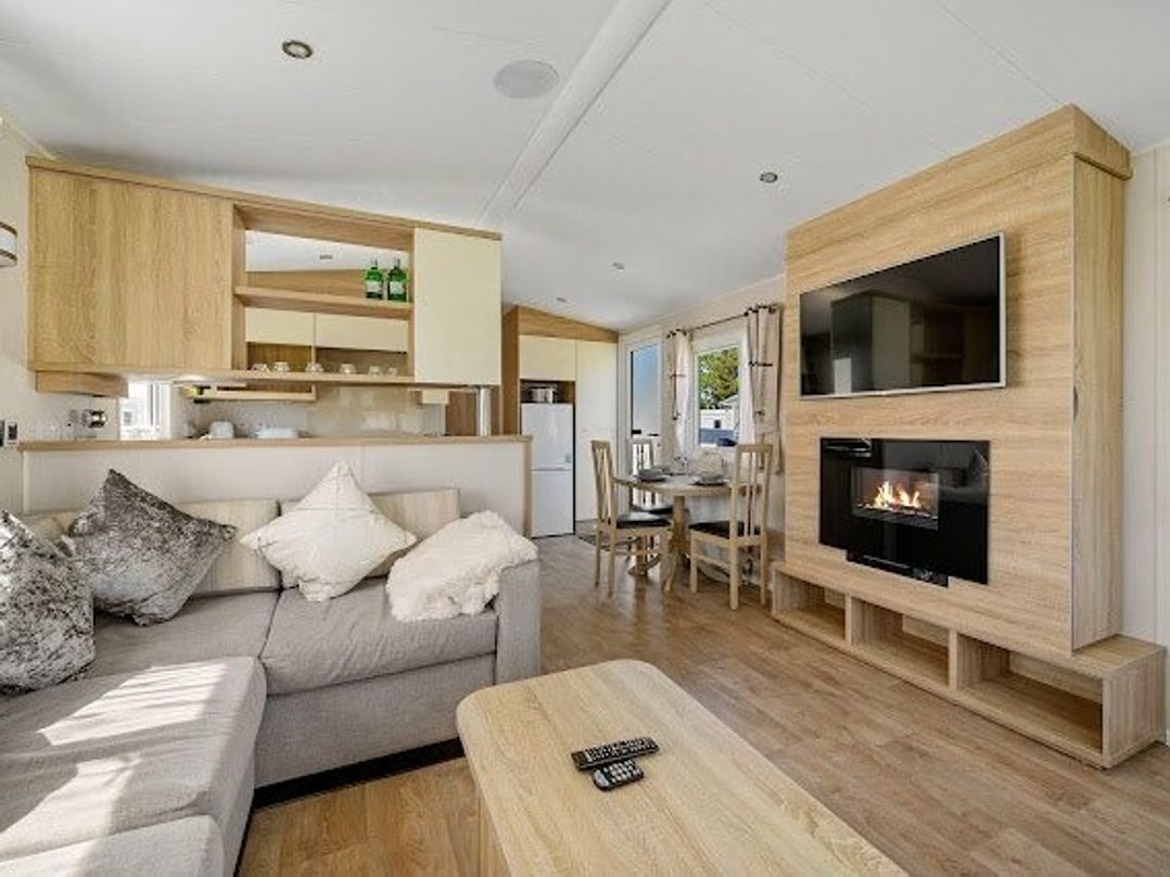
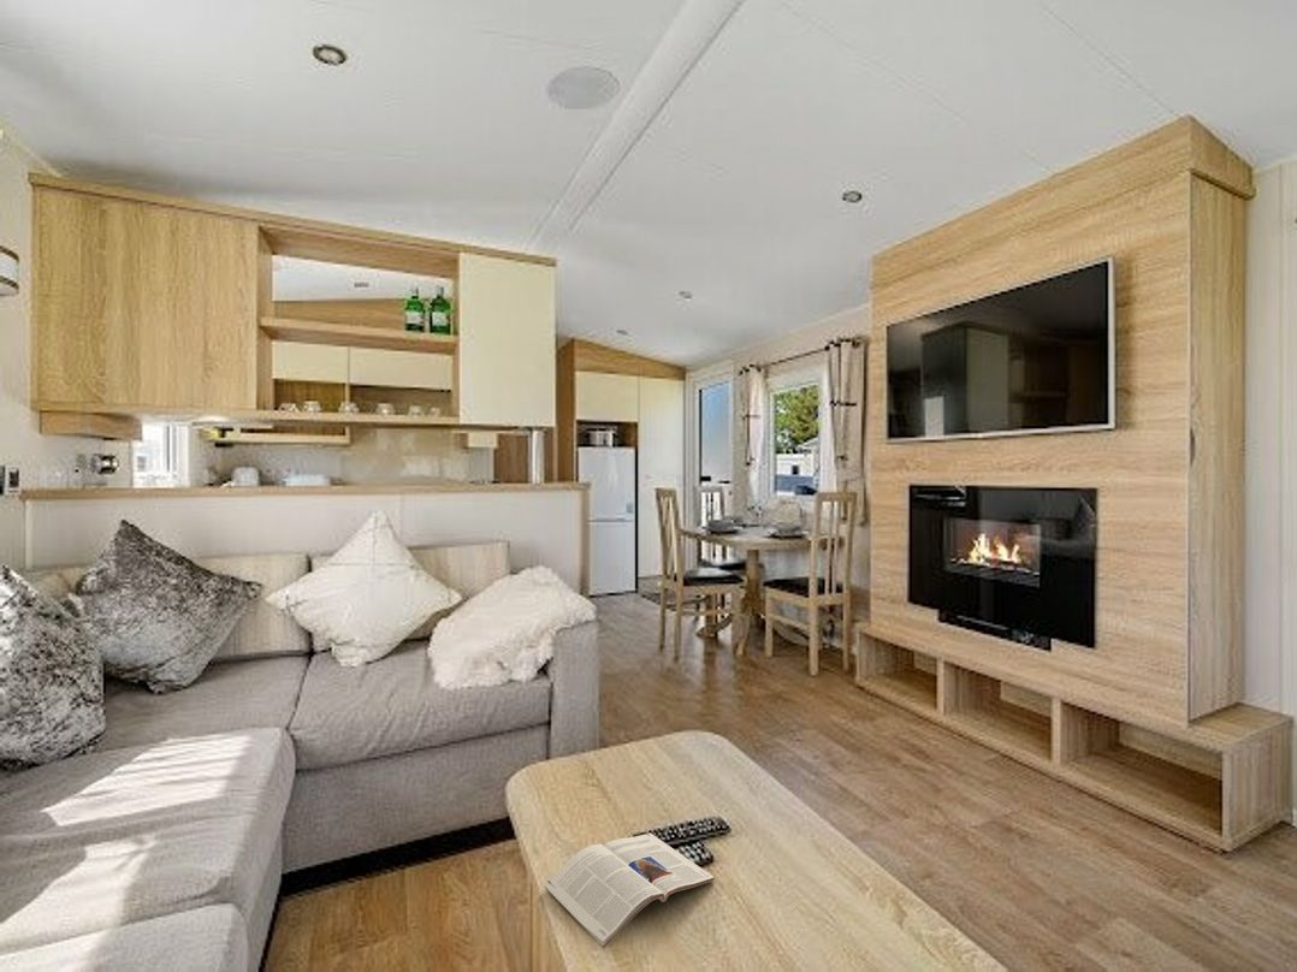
+ magazine [543,832,716,949]
